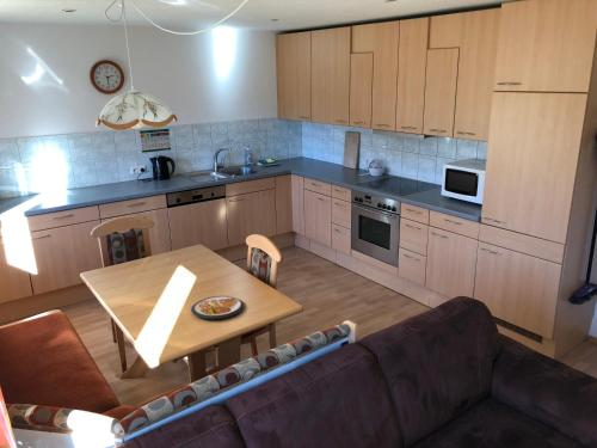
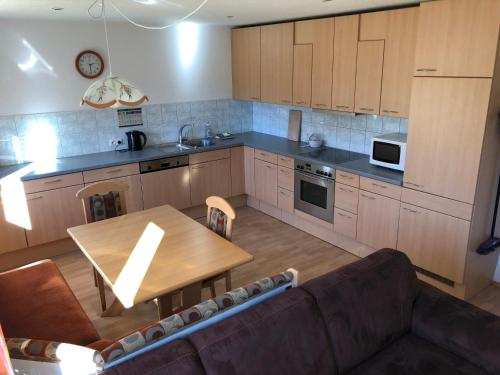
- dish [190,295,245,320]
